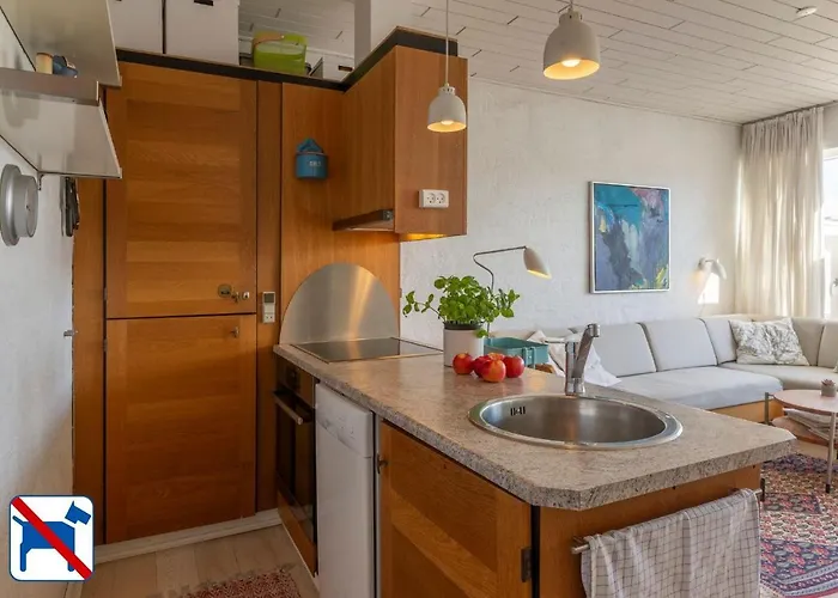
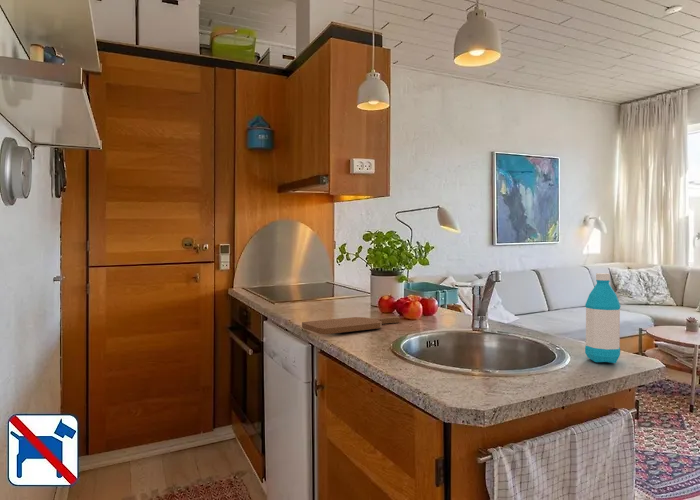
+ cutting board [301,315,400,335]
+ water bottle [584,272,622,364]
